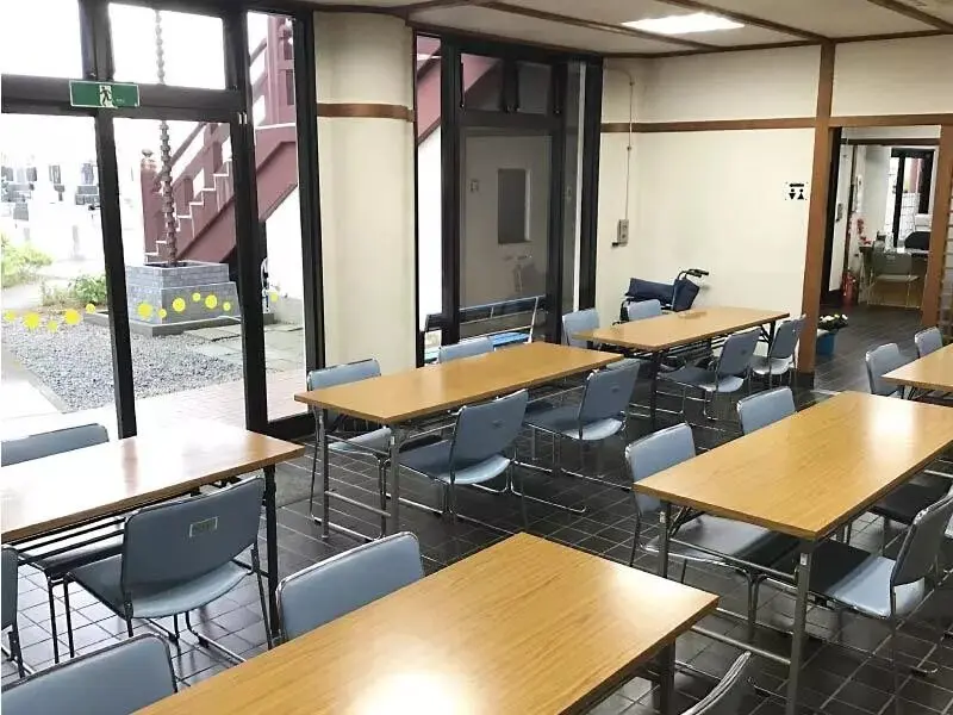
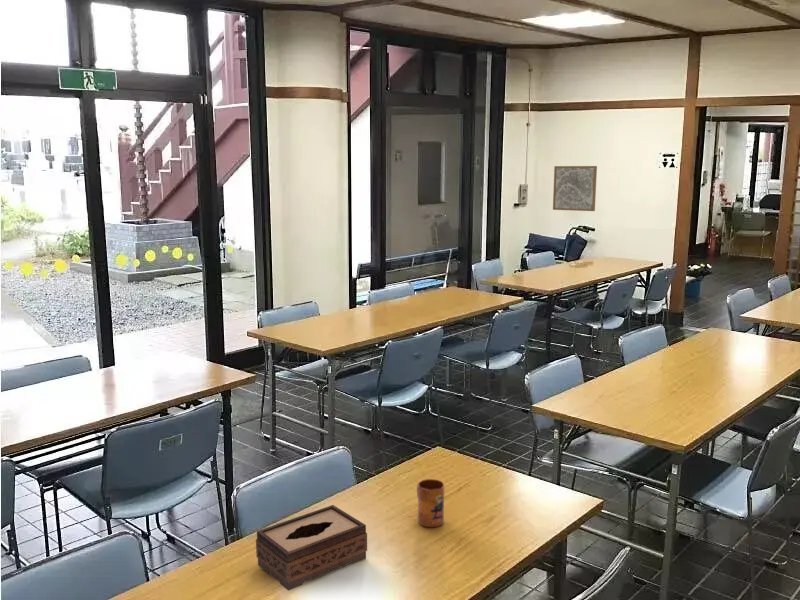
+ mug [416,478,445,528]
+ tissue box [255,504,368,592]
+ wall art [552,165,598,212]
